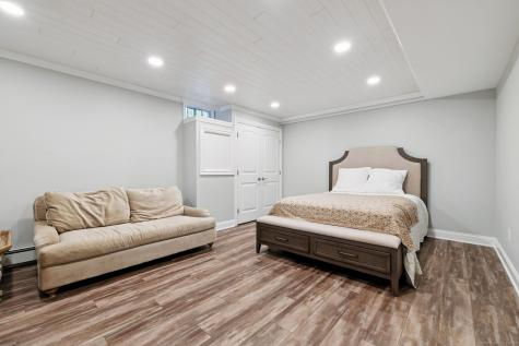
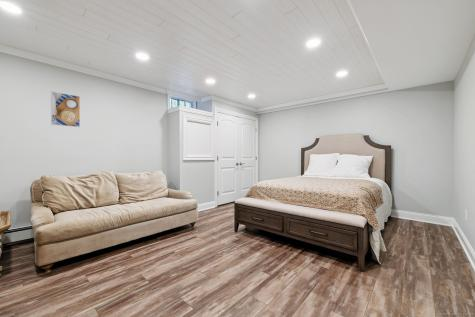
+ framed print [50,91,81,128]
